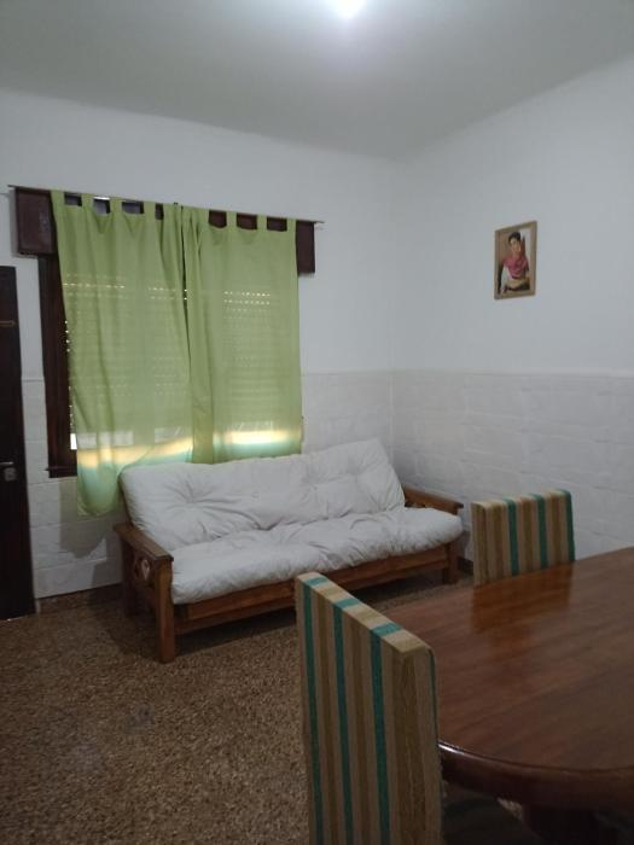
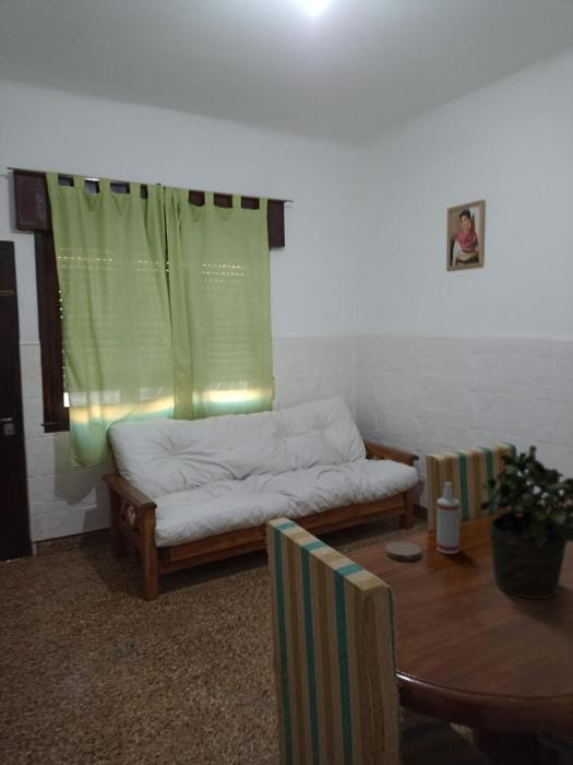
+ potted plant [479,444,573,600]
+ spray bottle [435,481,461,555]
+ coaster [384,541,422,562]
